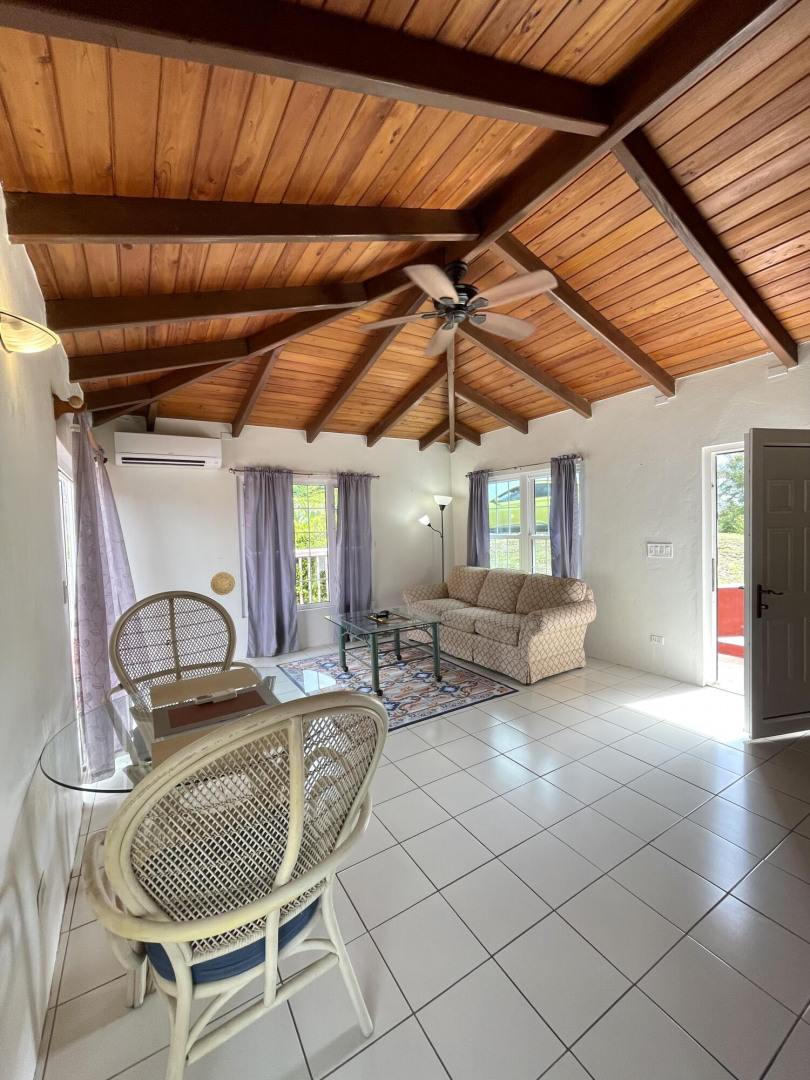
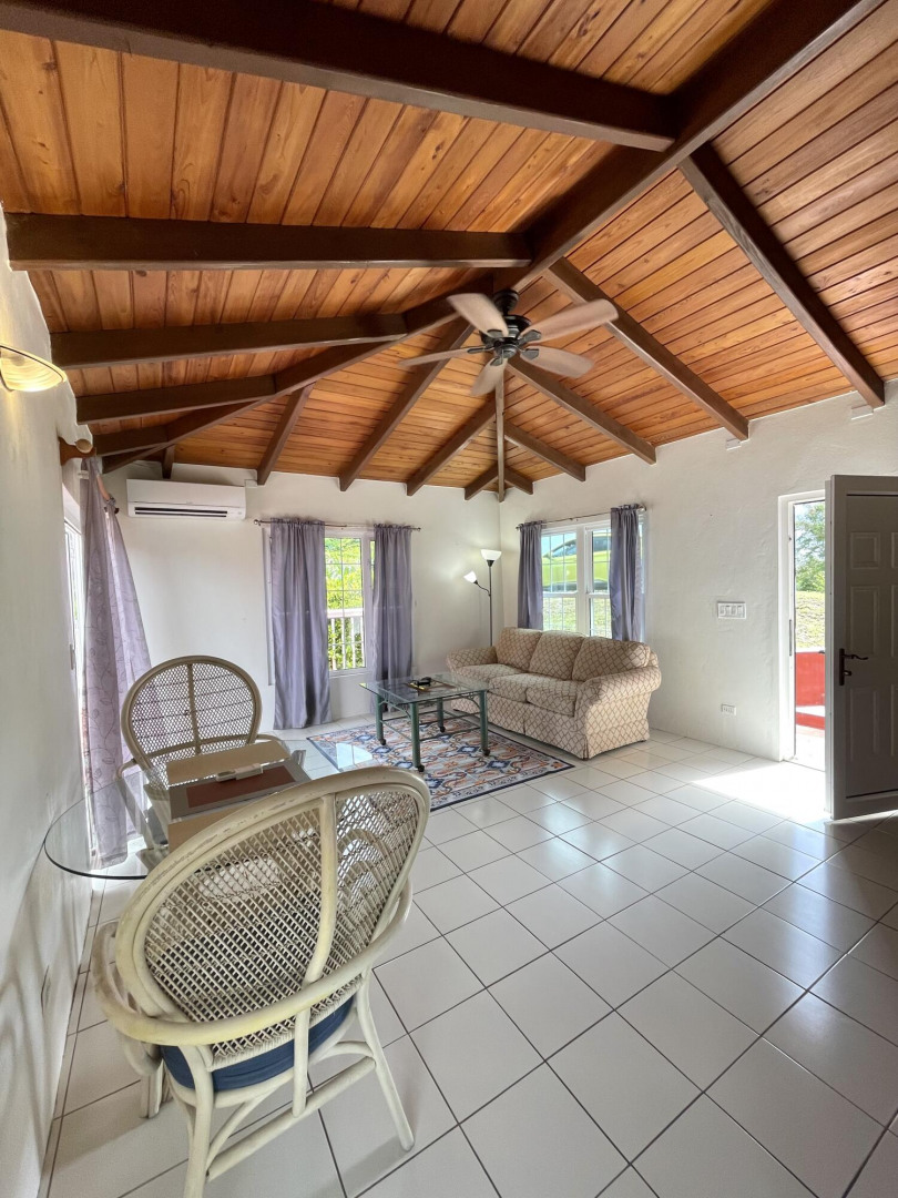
- decorative plate [209,571,236,596]
